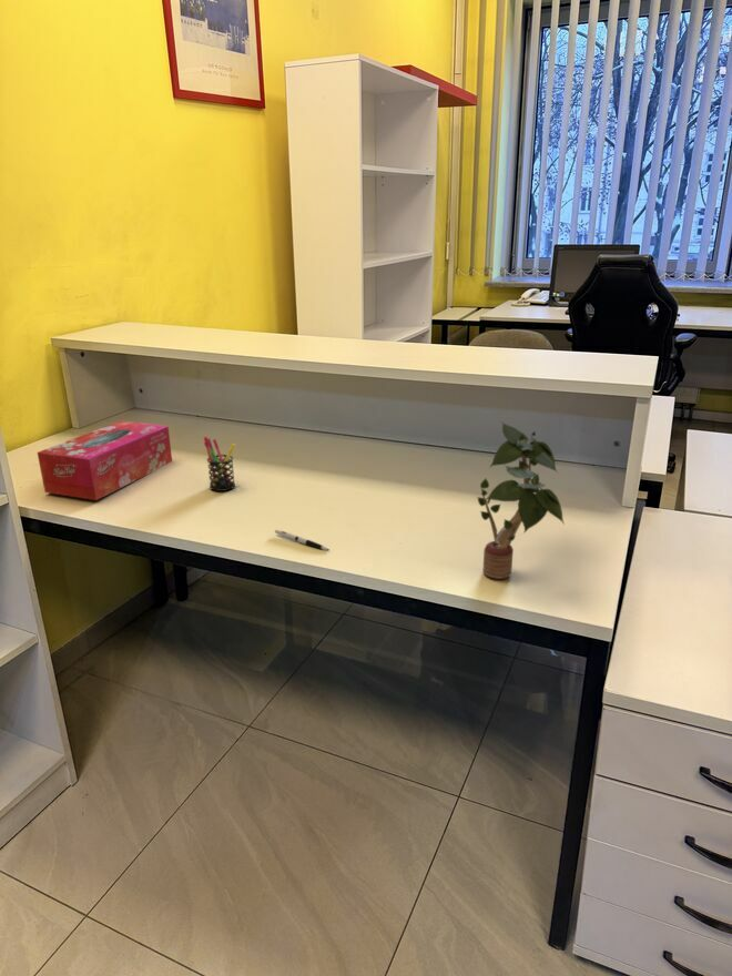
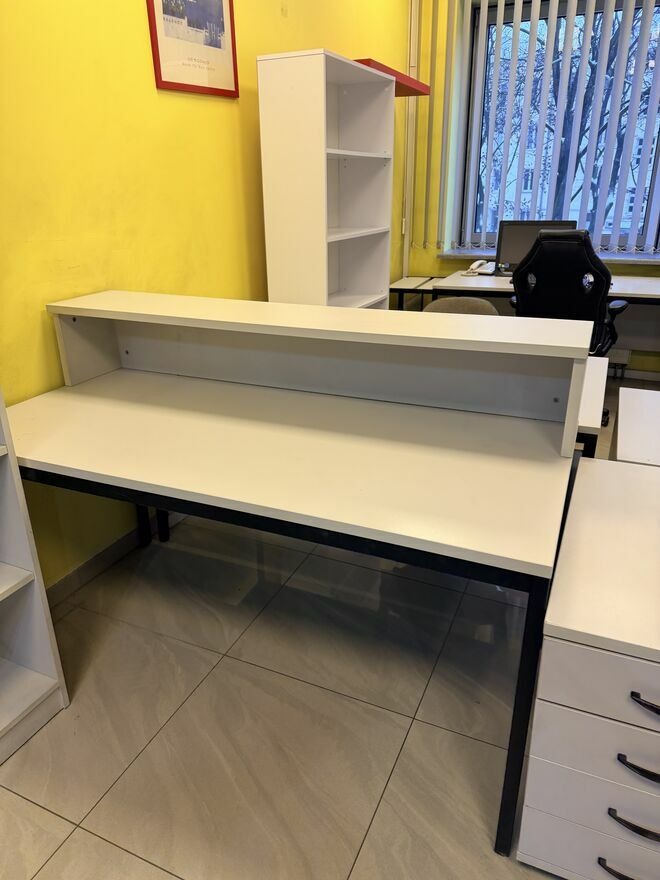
- potted plant [476,420,566,580]
- tissue box [37,420,173,501]
- pen holder [203,436,236,492]
- pen [274,529,331,551]
